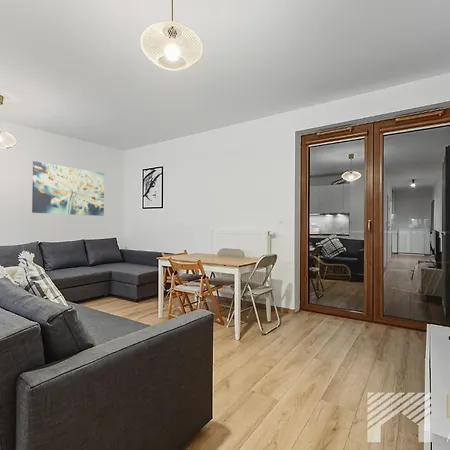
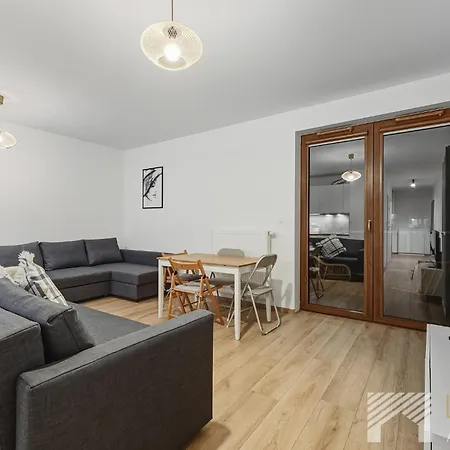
- wall art [31,160,105,217]
